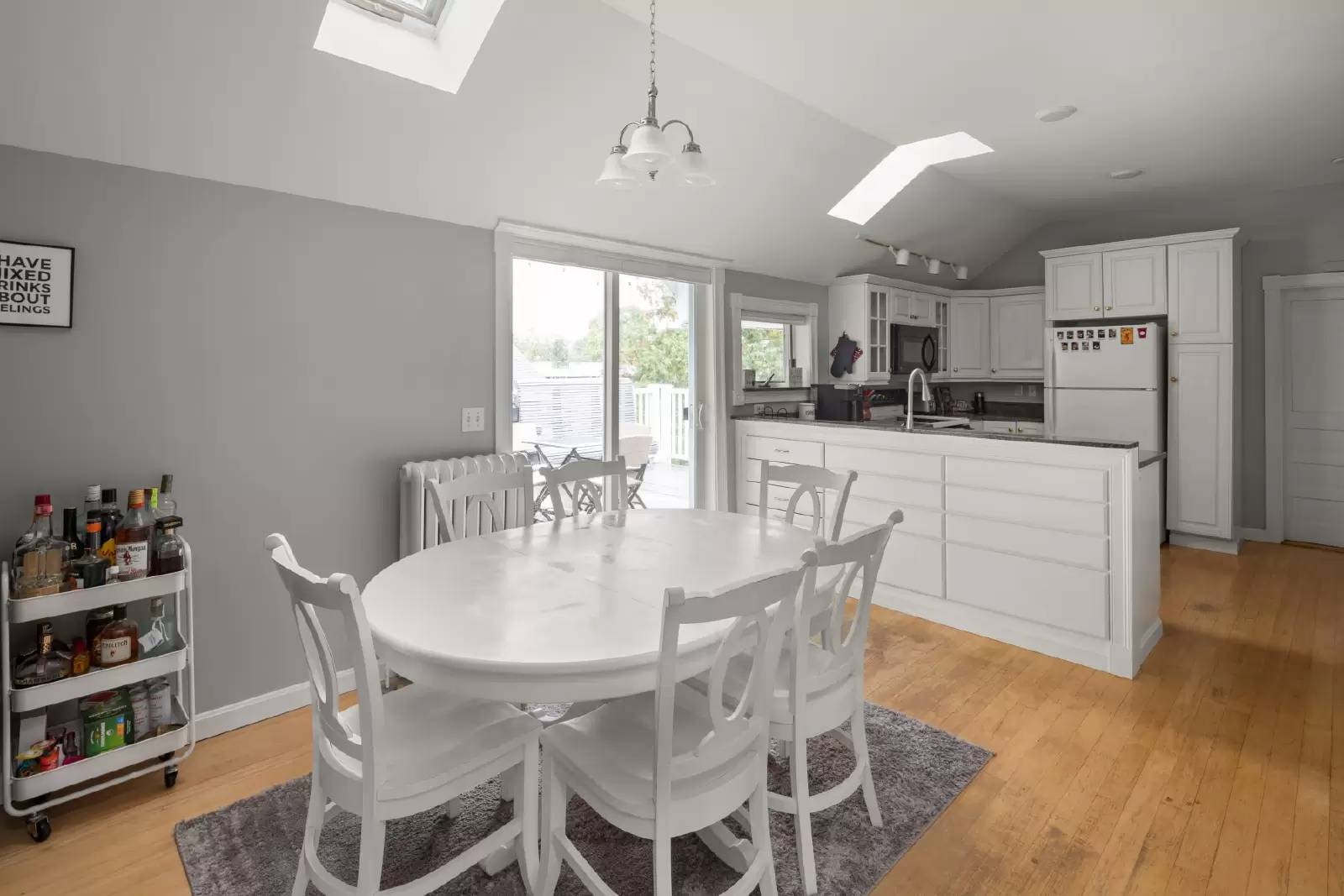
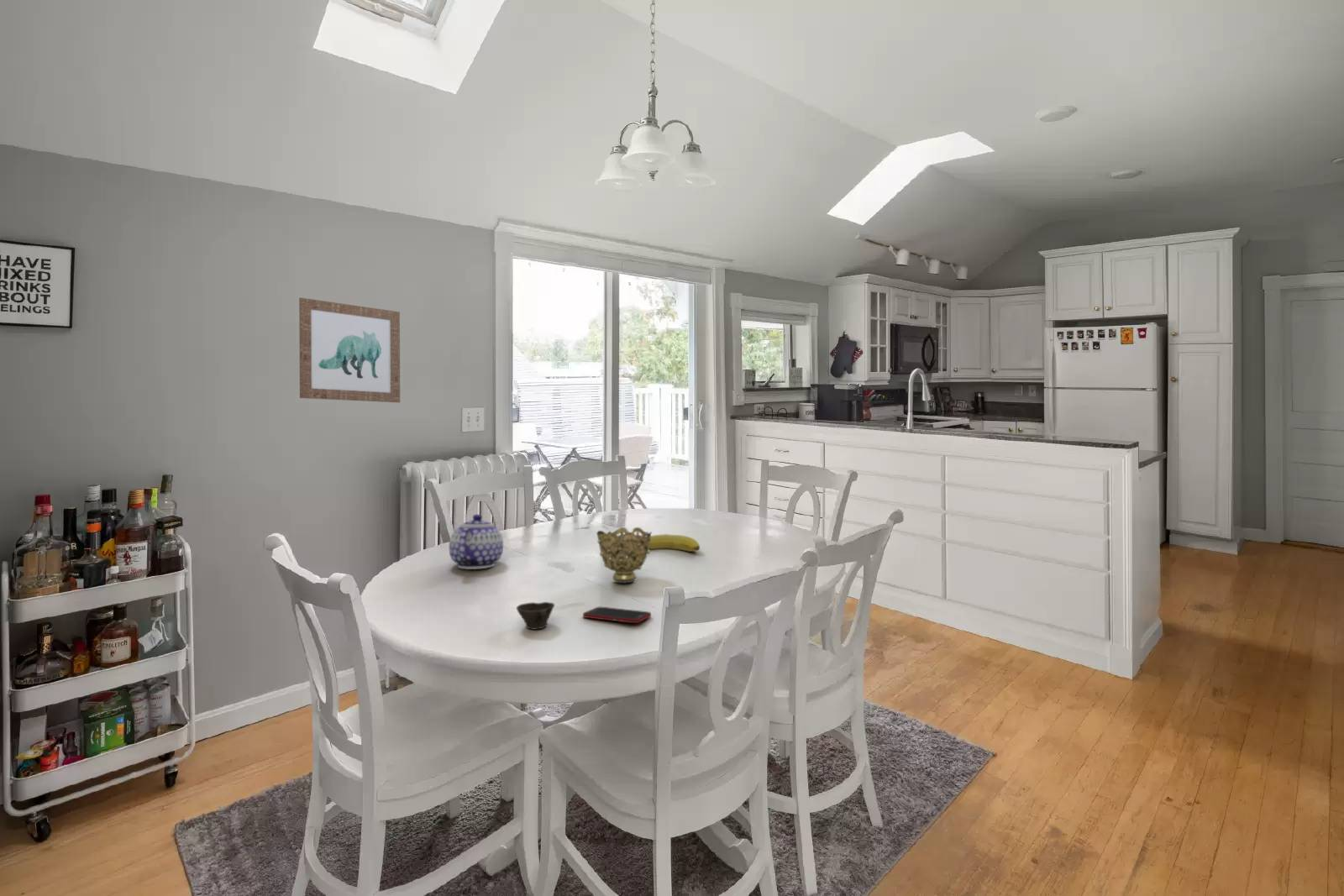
+ wall art [298,296,401,403]
+ fruit [648,533,701,553]
+ cup [516,601,555,631]
+ cell phone [582,606,652,624]
+ teapot [449,514,504,570]
+ decorative bowl [596,527,653,584]
